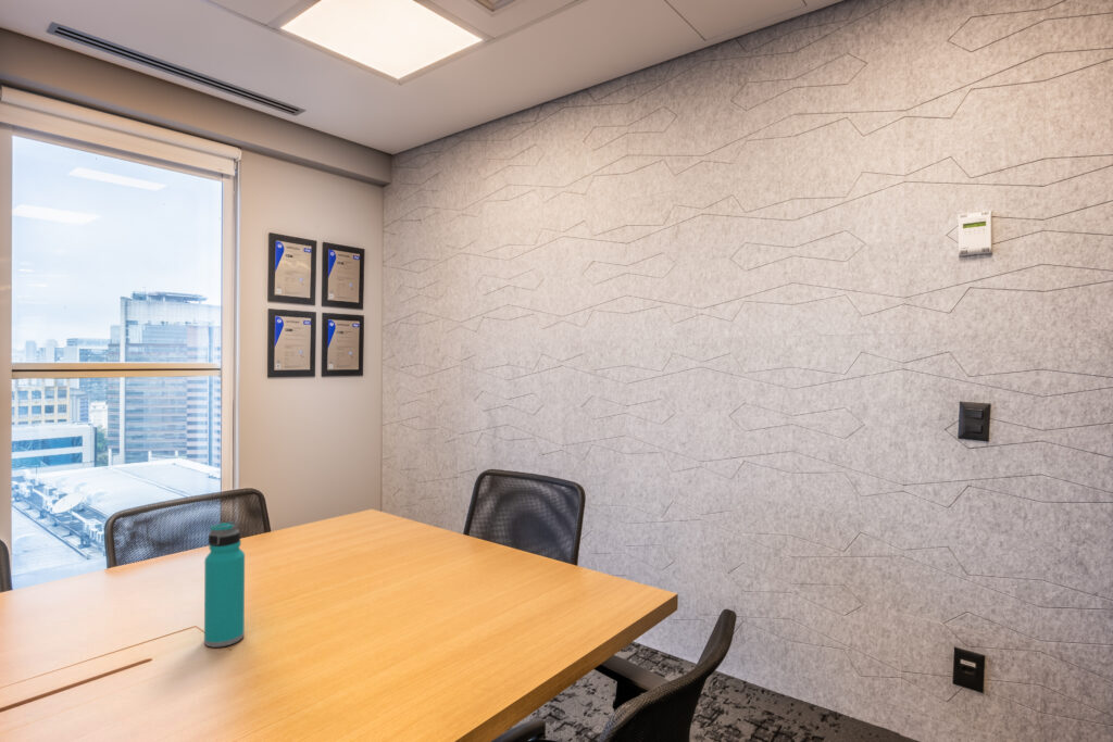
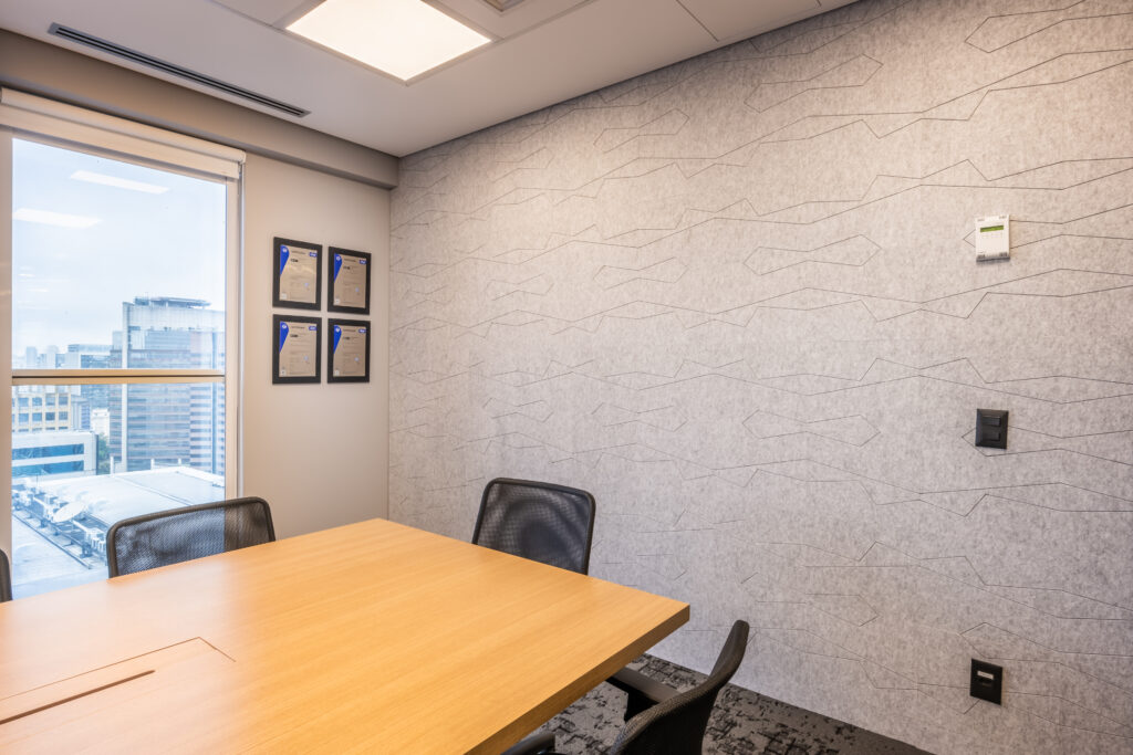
- water bottle [203,520,246,649]
